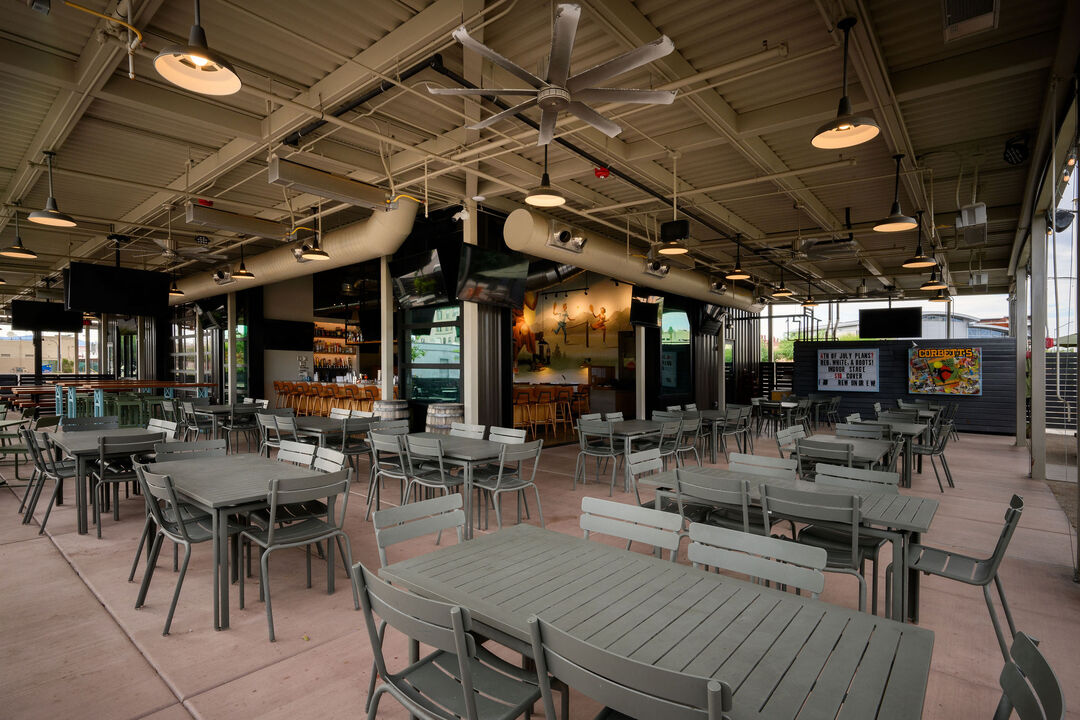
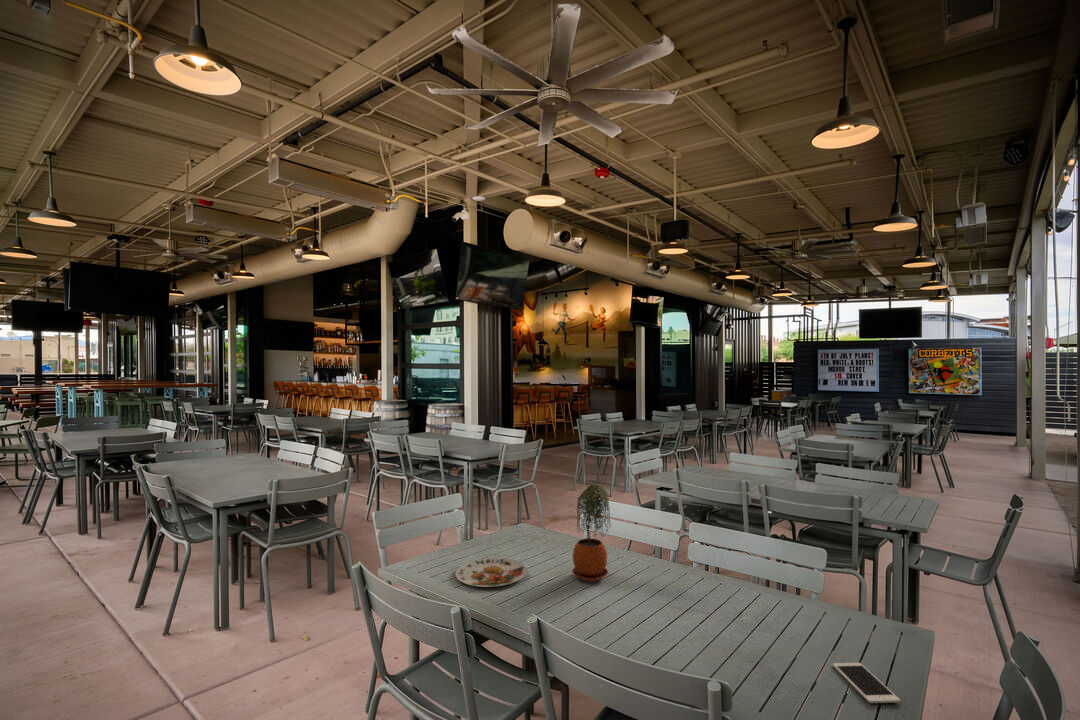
+ cell phone [832,662,901,704]
+ plate [454,557,528,588]
+ potted plant [571,483,612,582]
